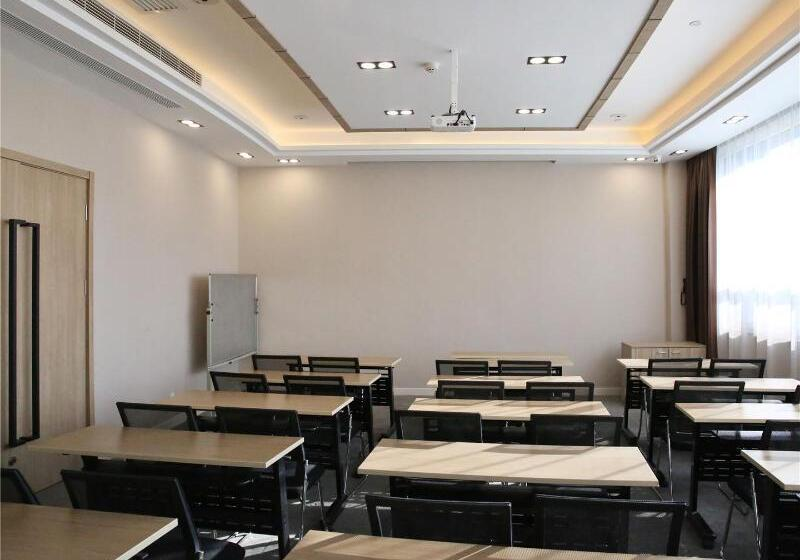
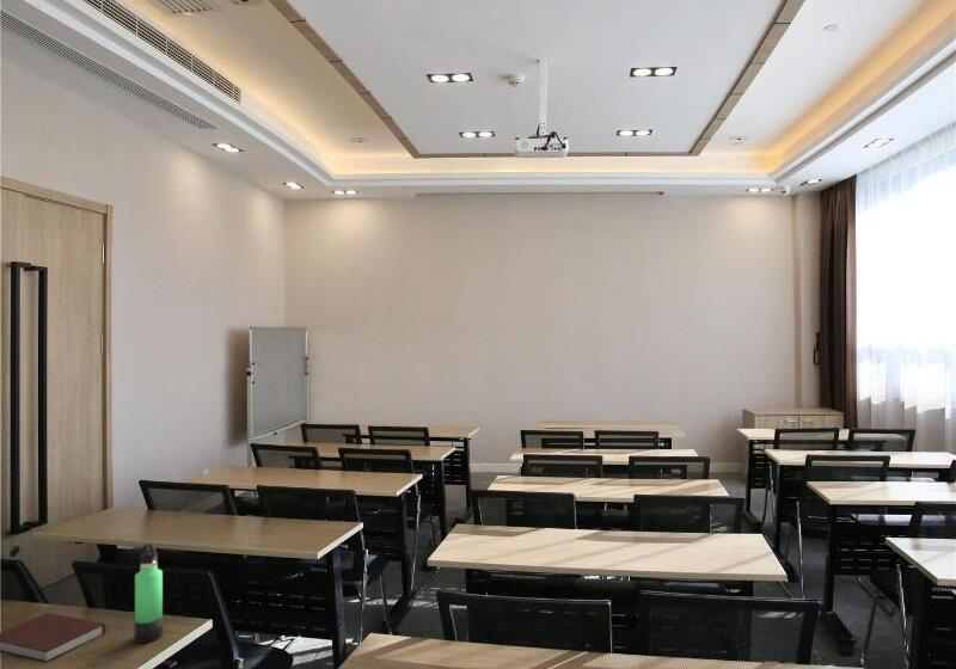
+ thermos bottle [134,542,164,644]
+ notebook [0,612,106,663]
